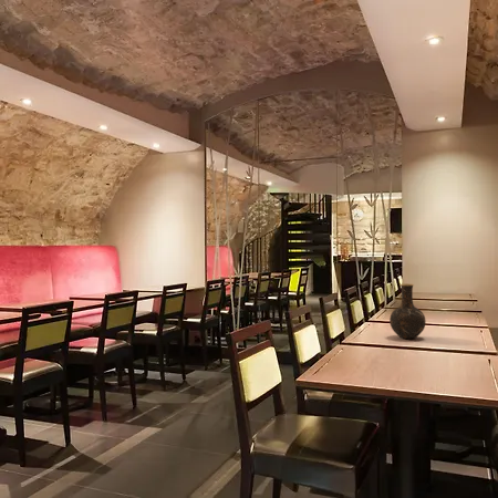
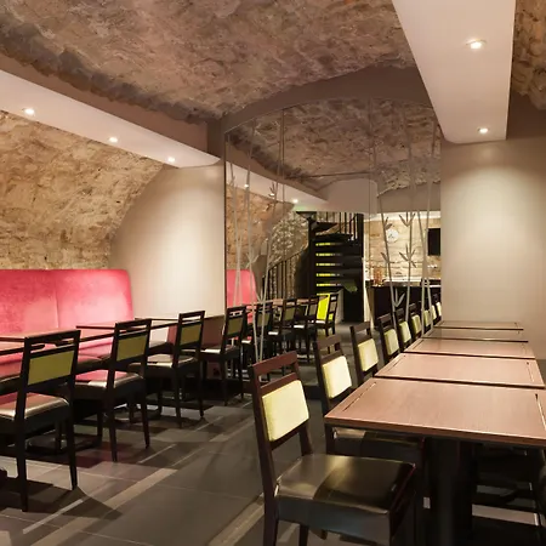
- vase [388,283,427,340]
